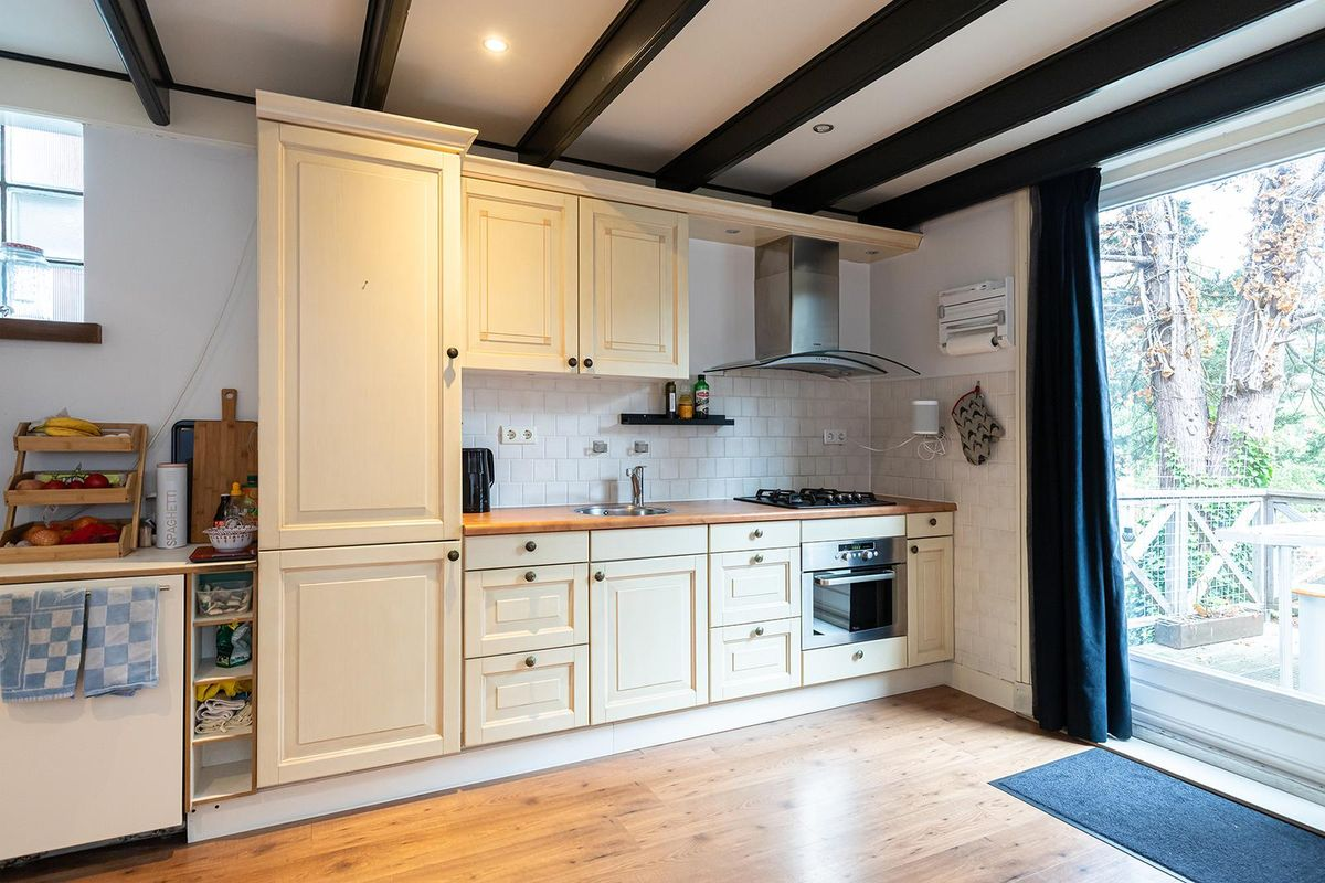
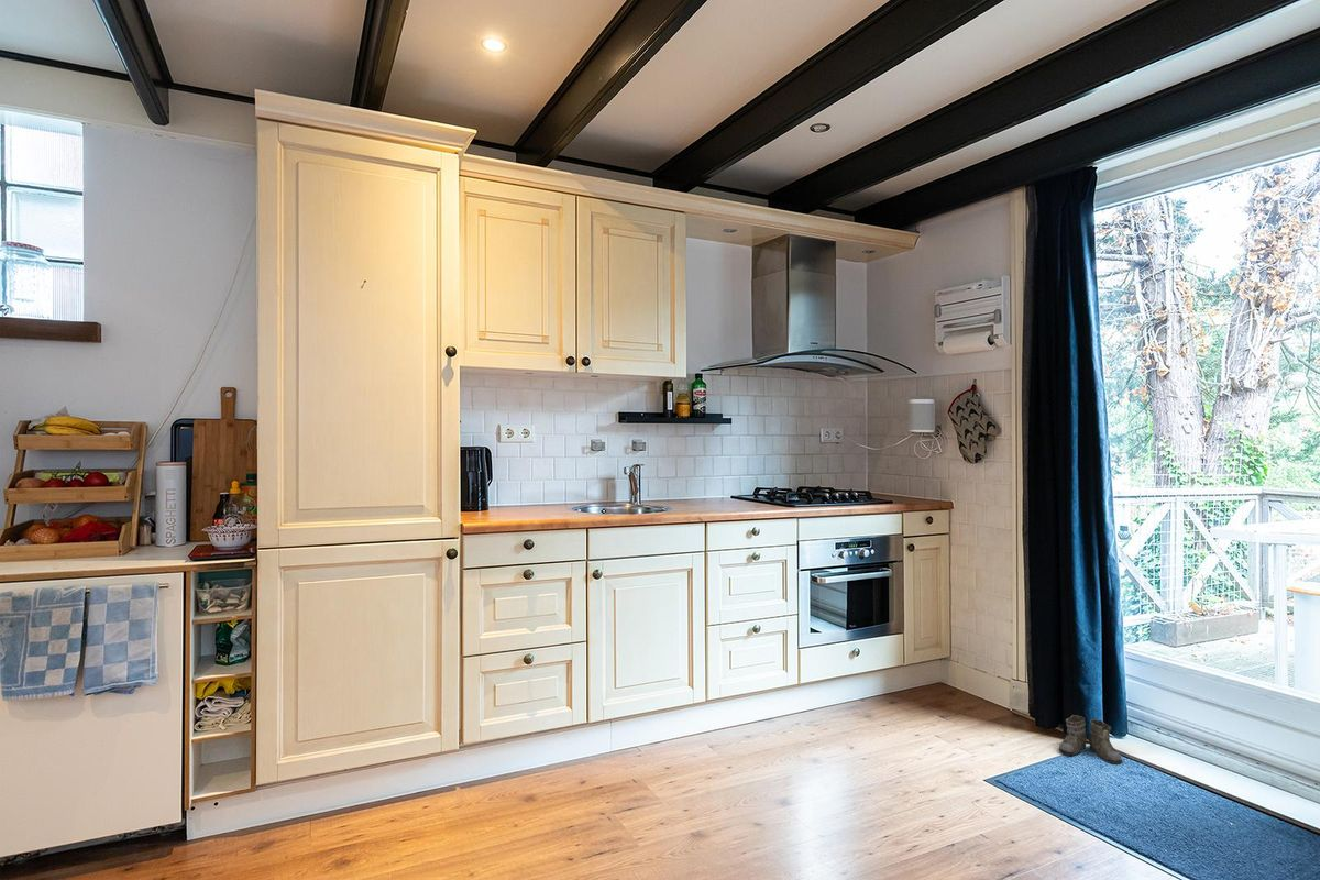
+ boots [1056,714,1123,765]
